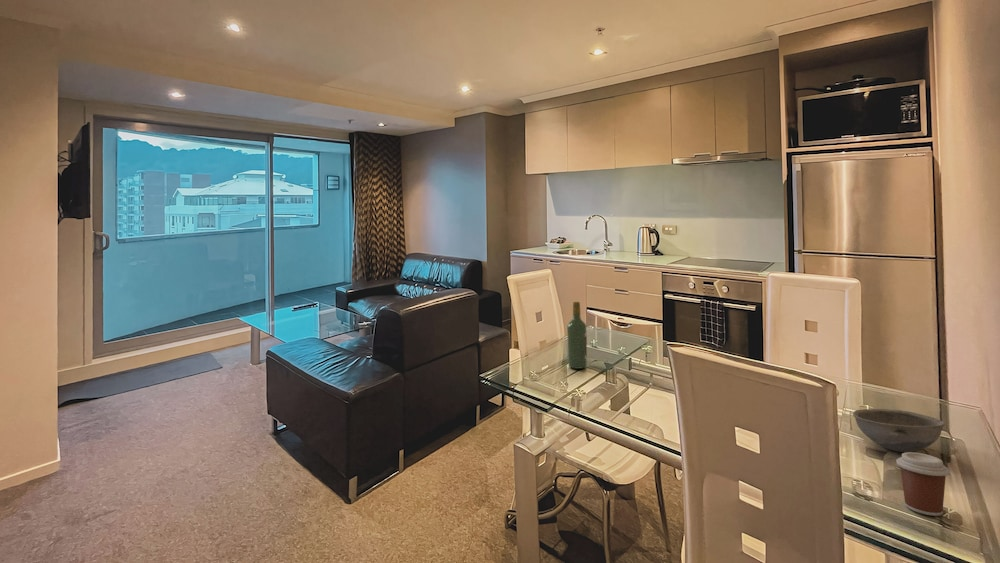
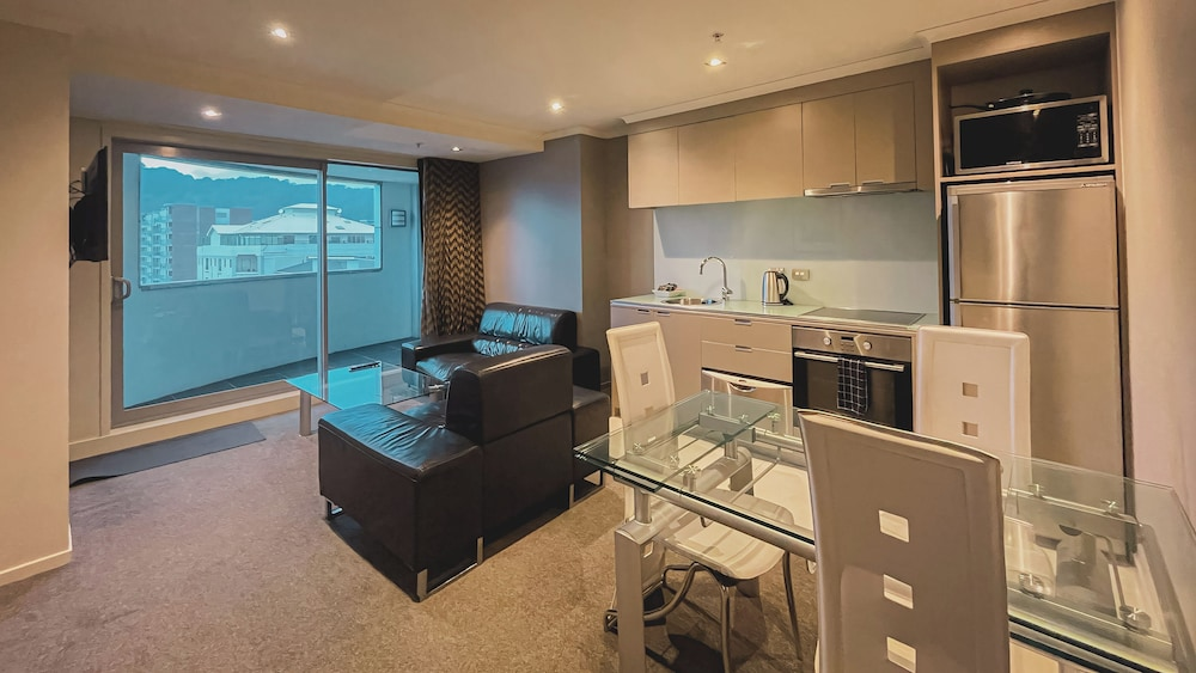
- coffee cup [895,452,951,517]
- bowl [852,408,946,453]
- wine bottle [566,301,588,370]
